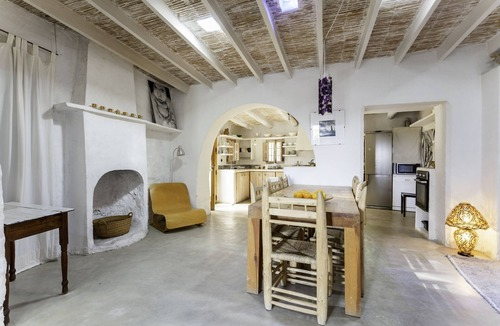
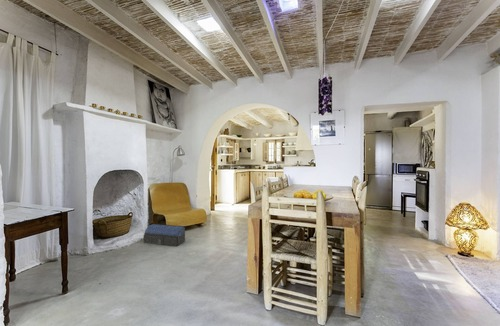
+ architectural model [143,223,186,247]
